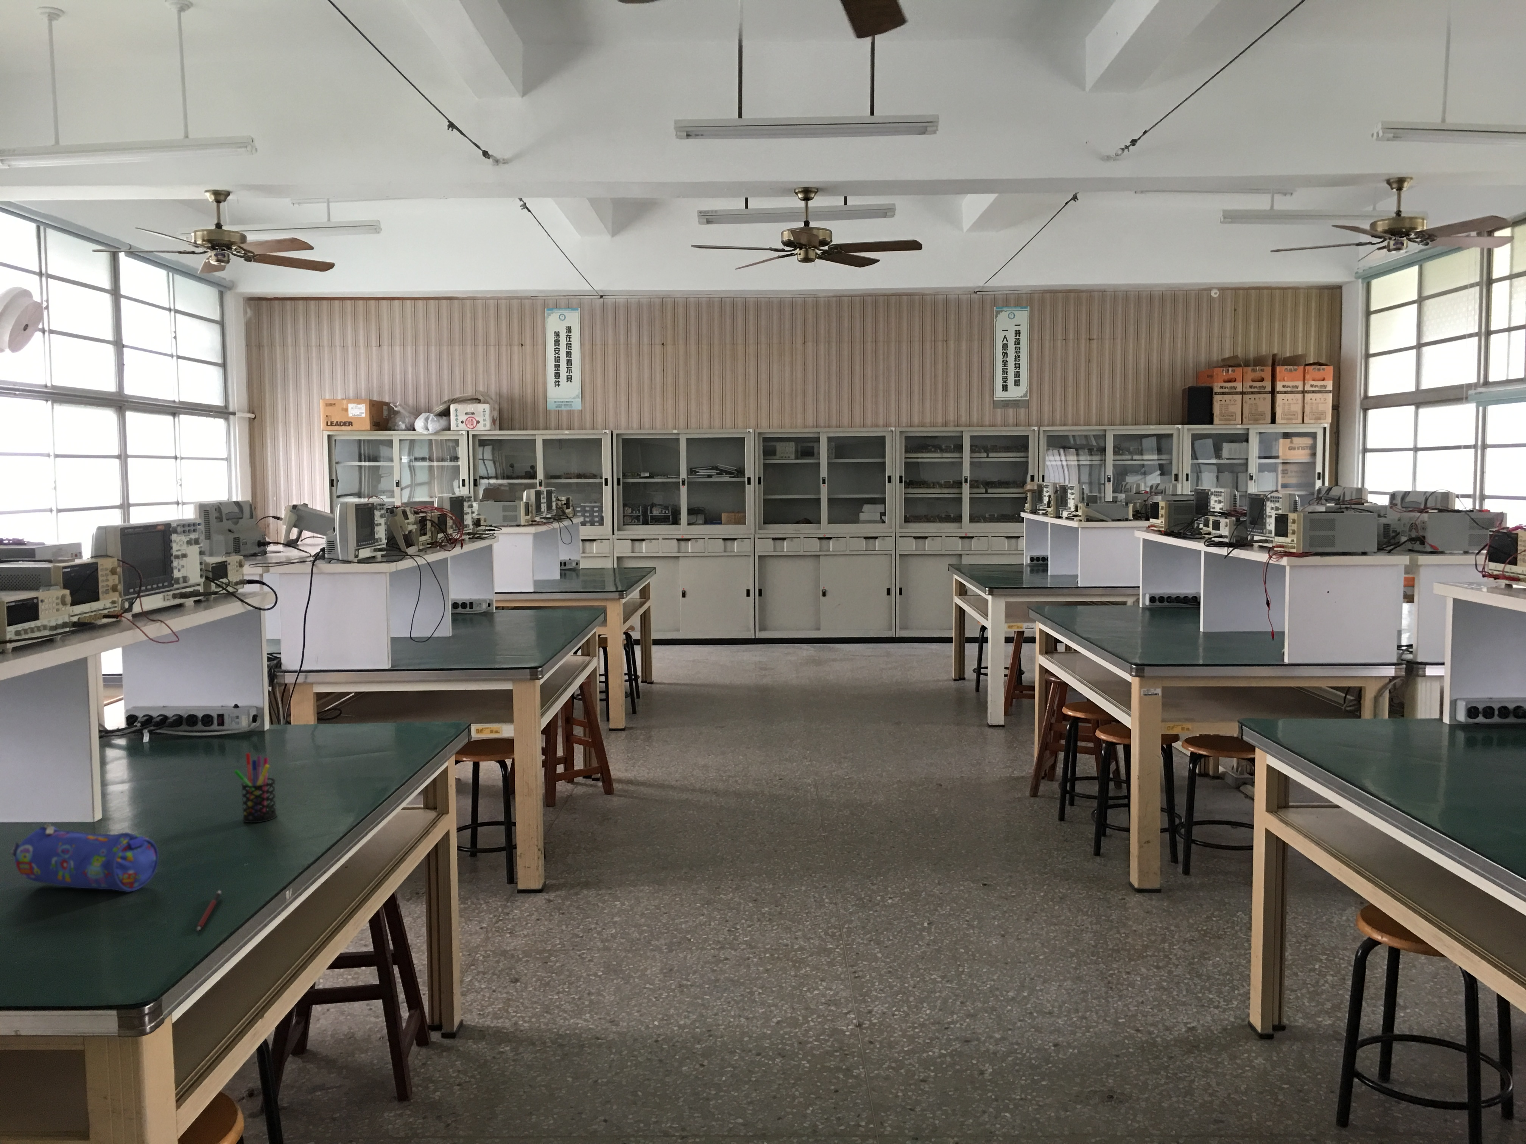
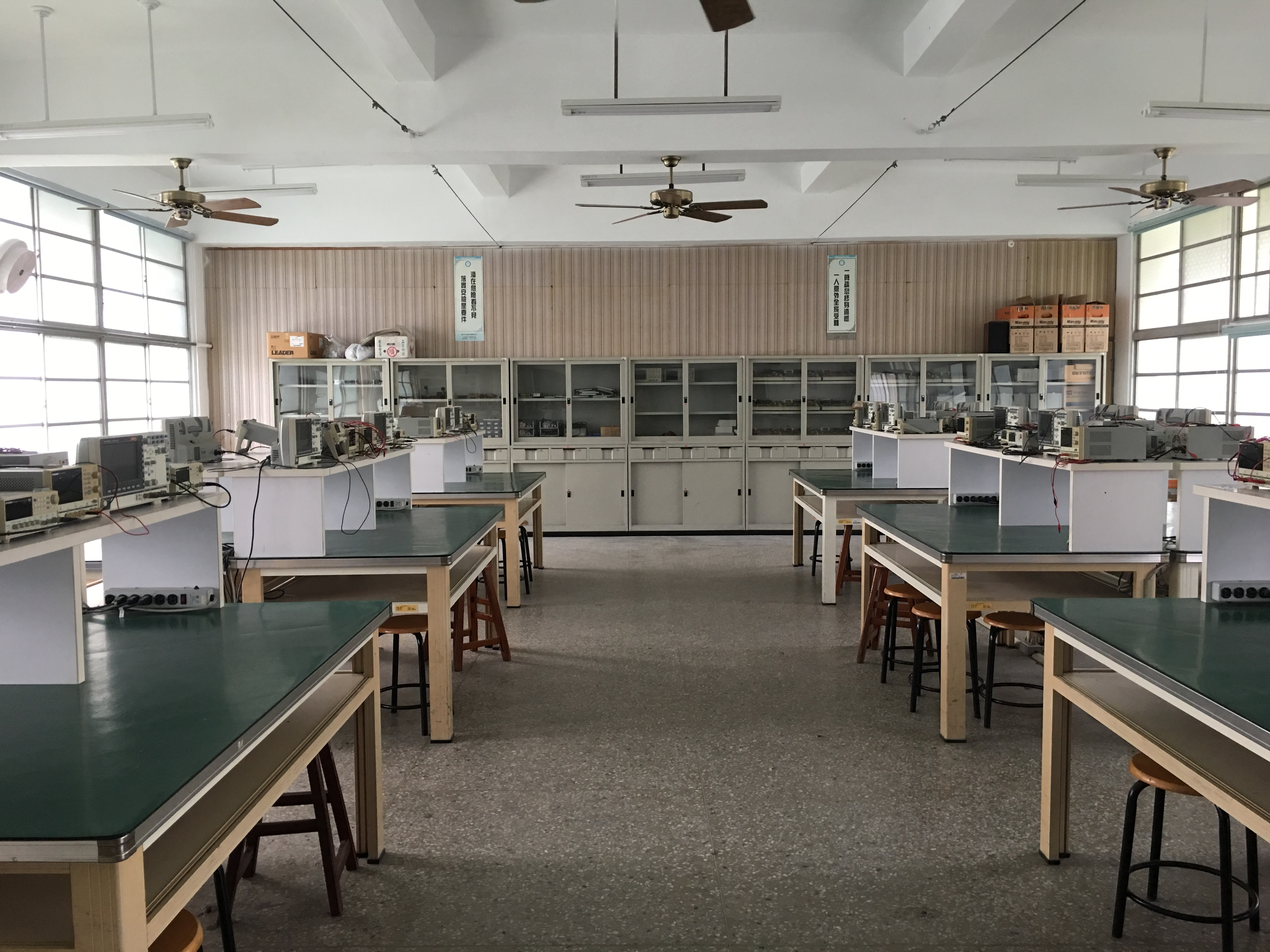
- pen holder [233,752,278,823]
- pencil case [10,823,159,893]
- pen [196,890,221,931]
